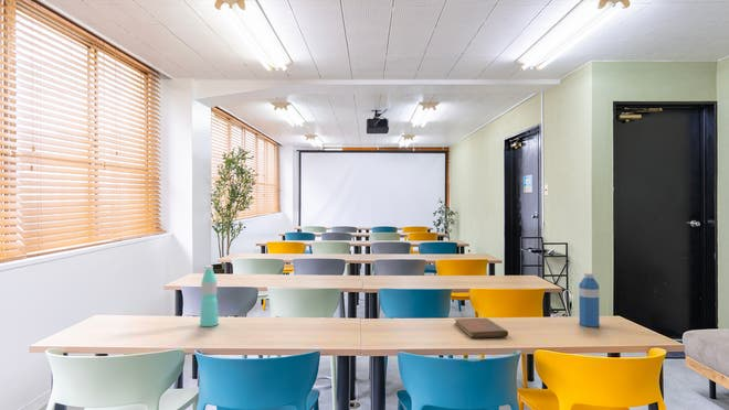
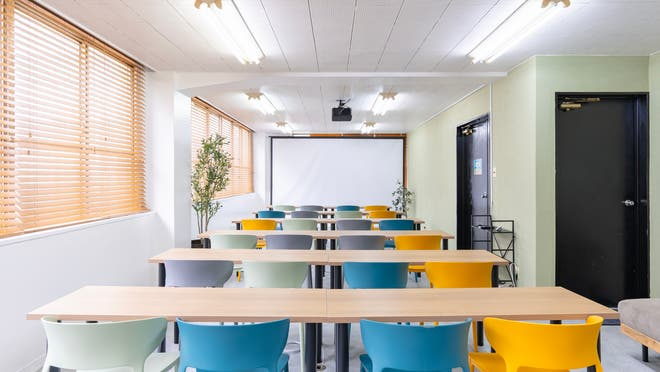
- water bottle [199,265,220,327]
- water bottle [578,272,601,328]
- notebook [454,317,509,339]
